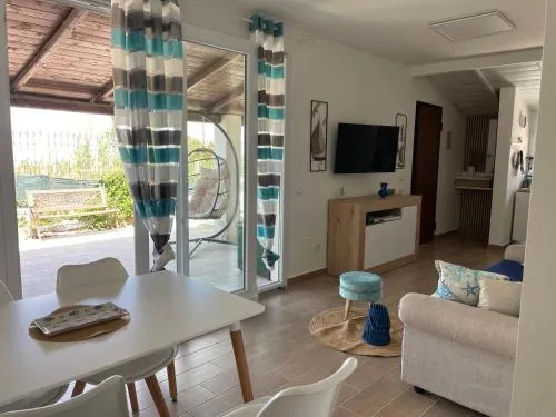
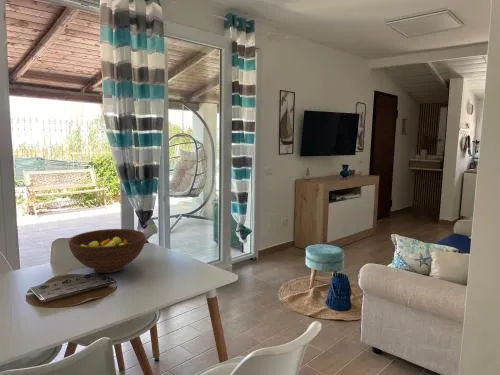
+ fruit bowl [68,228,147,274]
